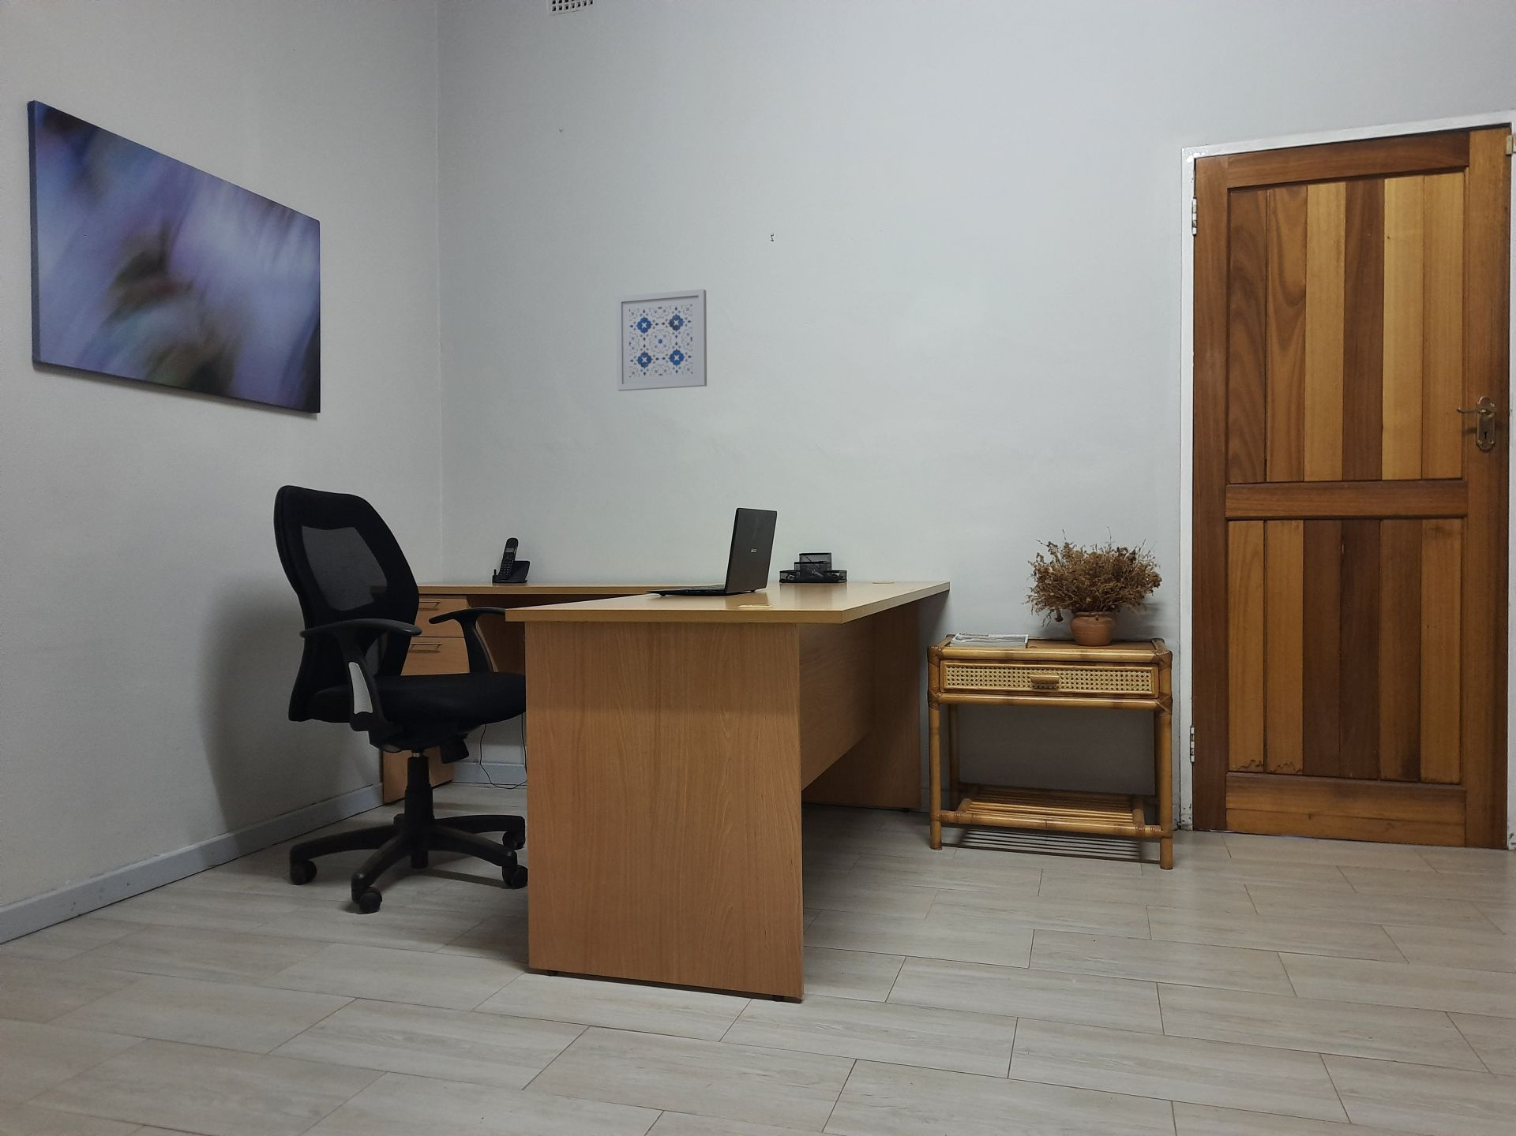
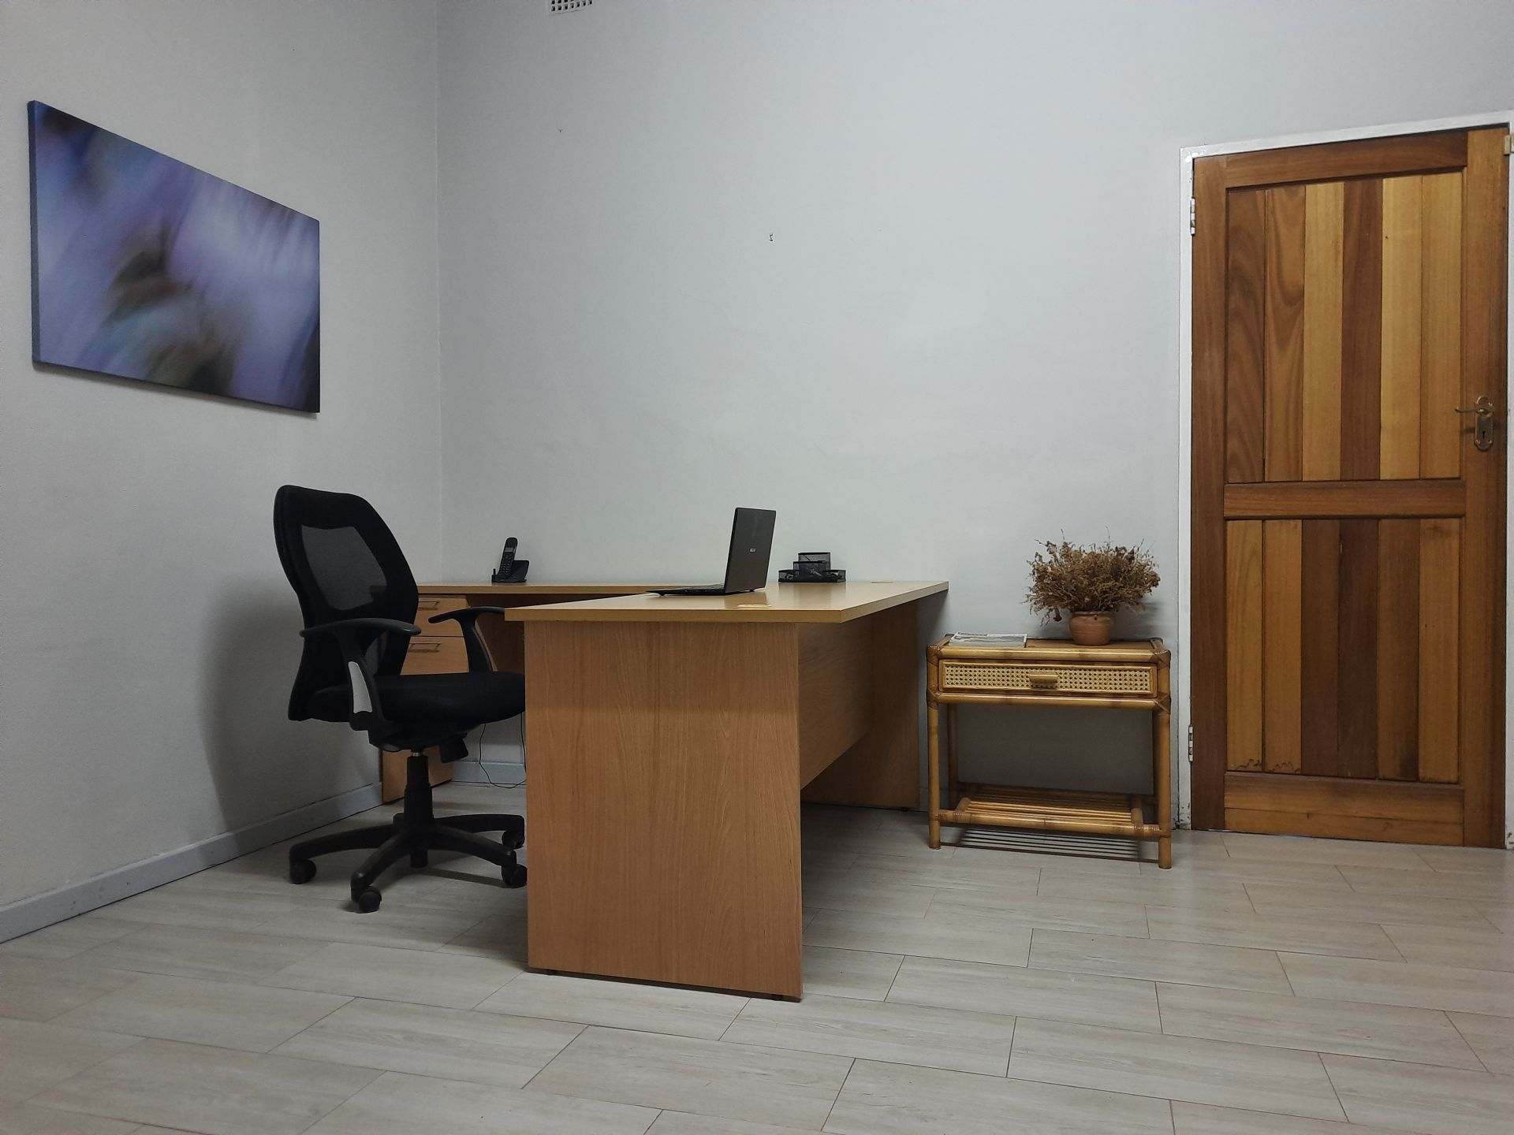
- wall art [615,289,708,393]
